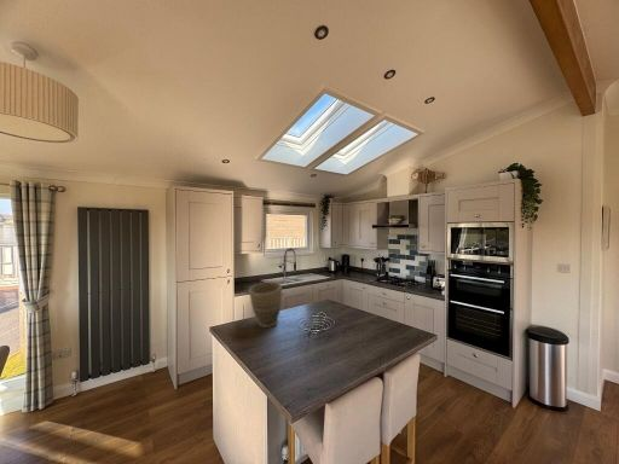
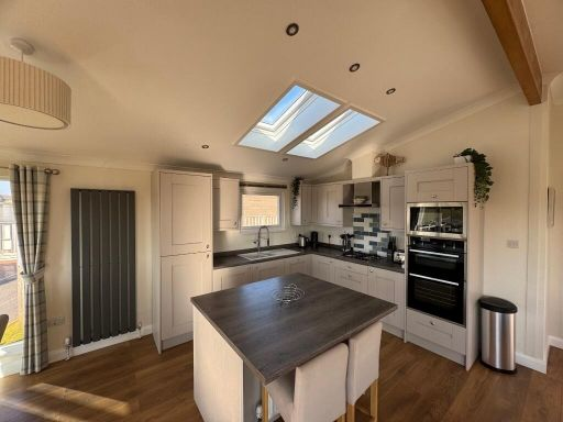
- vase [248,280,283,329]
